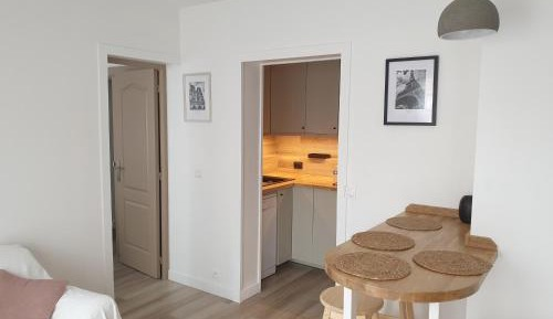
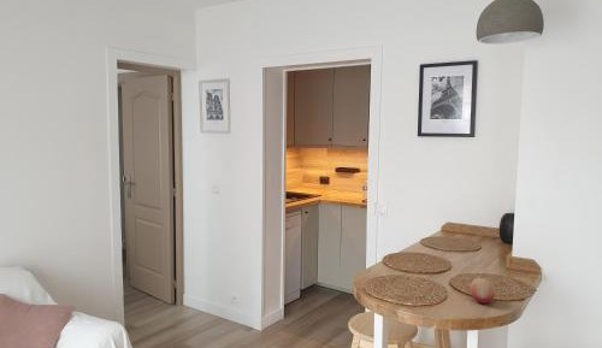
+ fruit [468,277,497,305]
